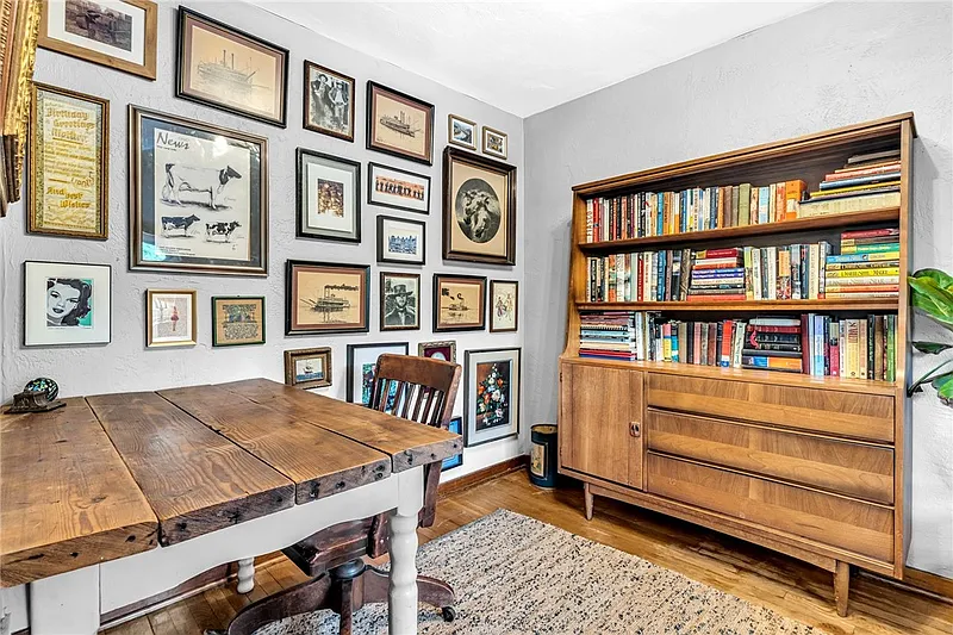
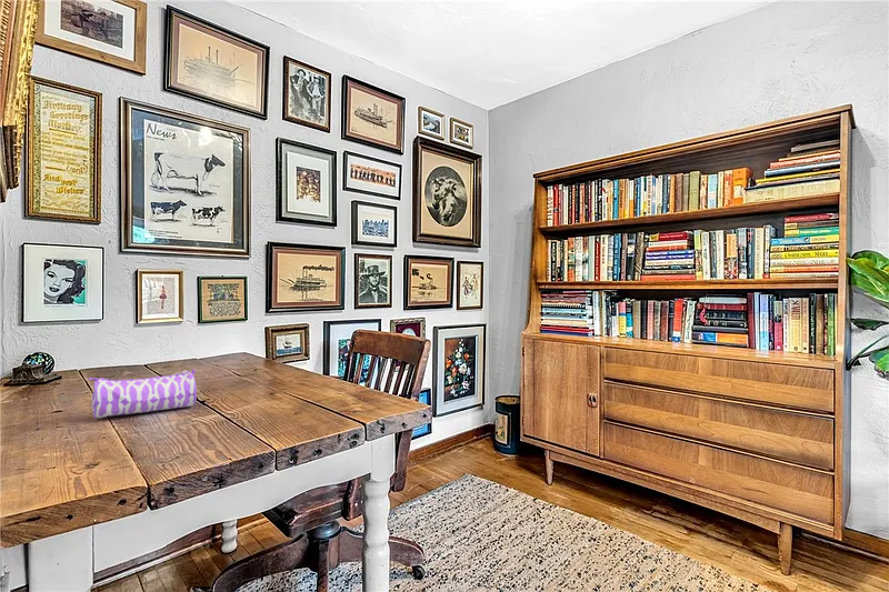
+ pencil case [88,369,198,419]
